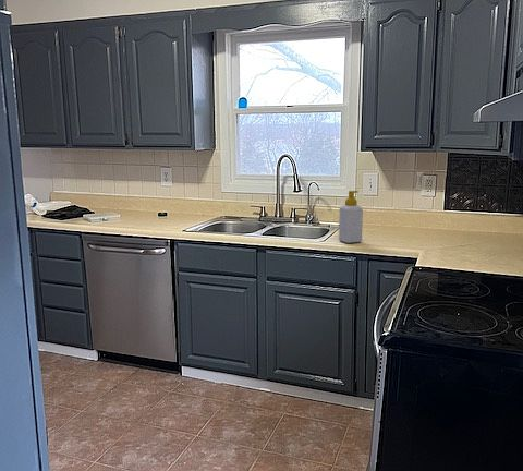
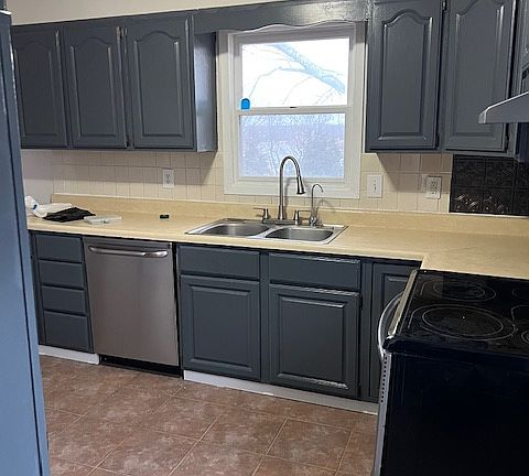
- soap bottle [338,190,364,244]
